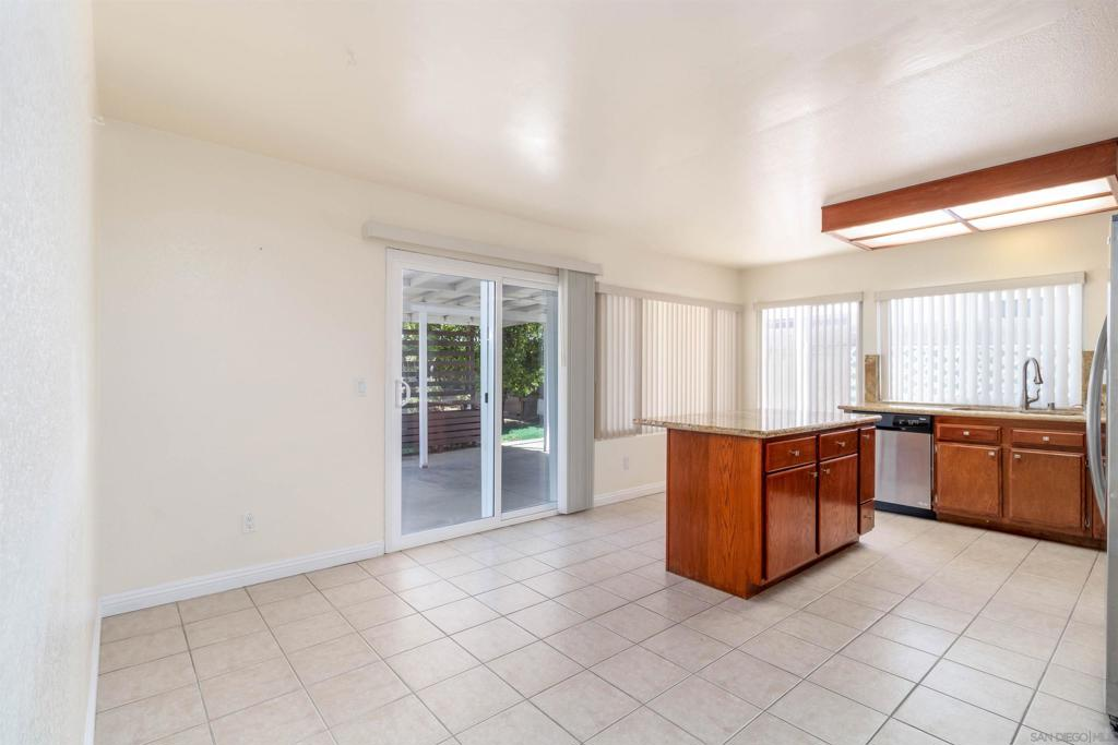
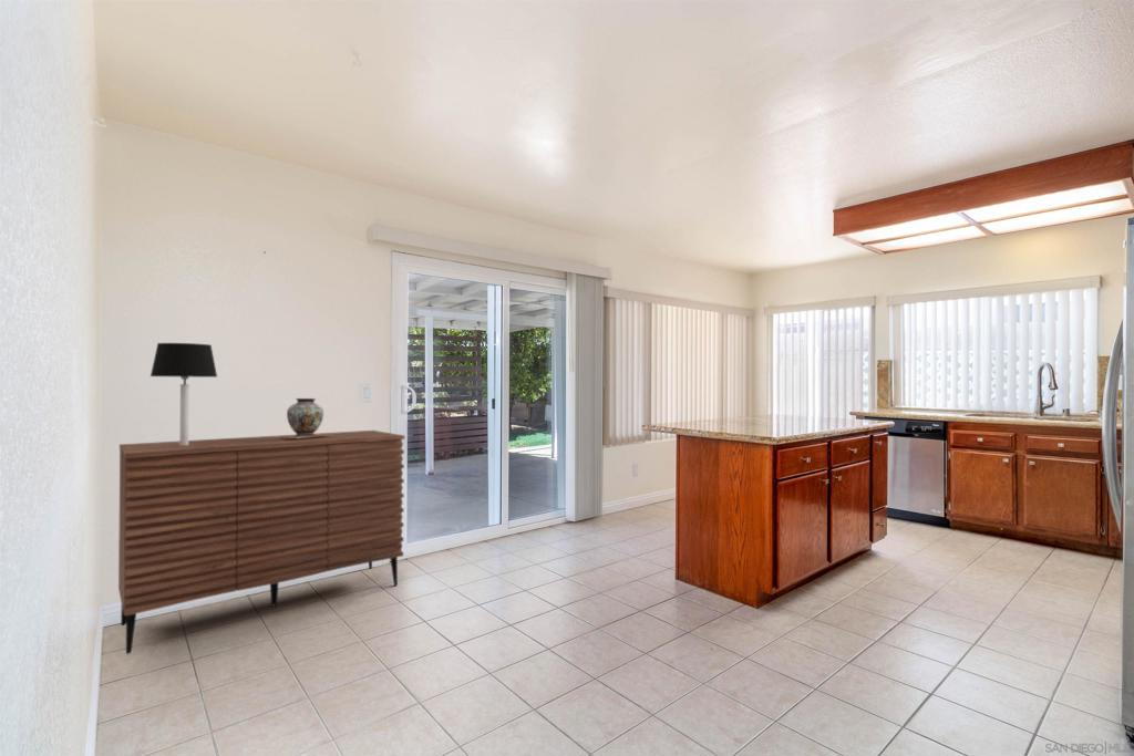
+ table lamp [150,342,218,445]
+ decorative vase [280,397,332,438]
+ sideboard [117,429,405,655]
